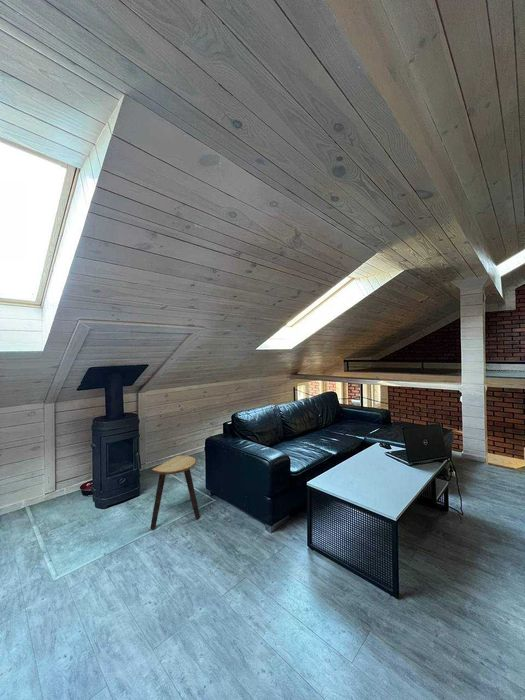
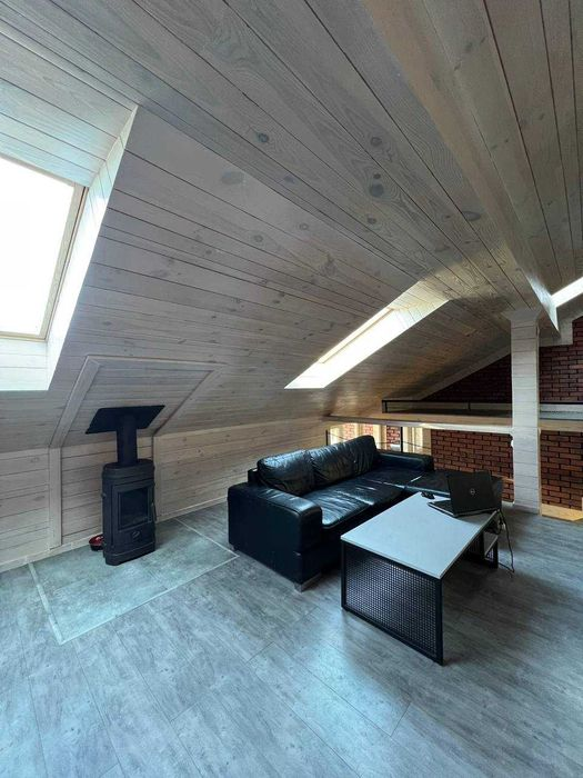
- stool [149,455,201,530]
